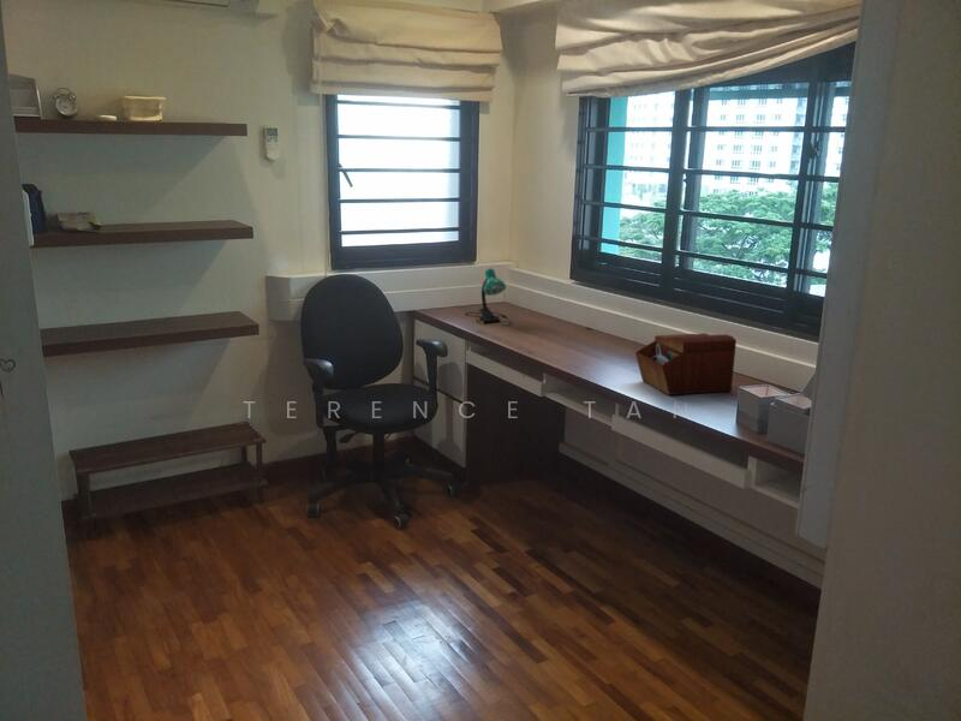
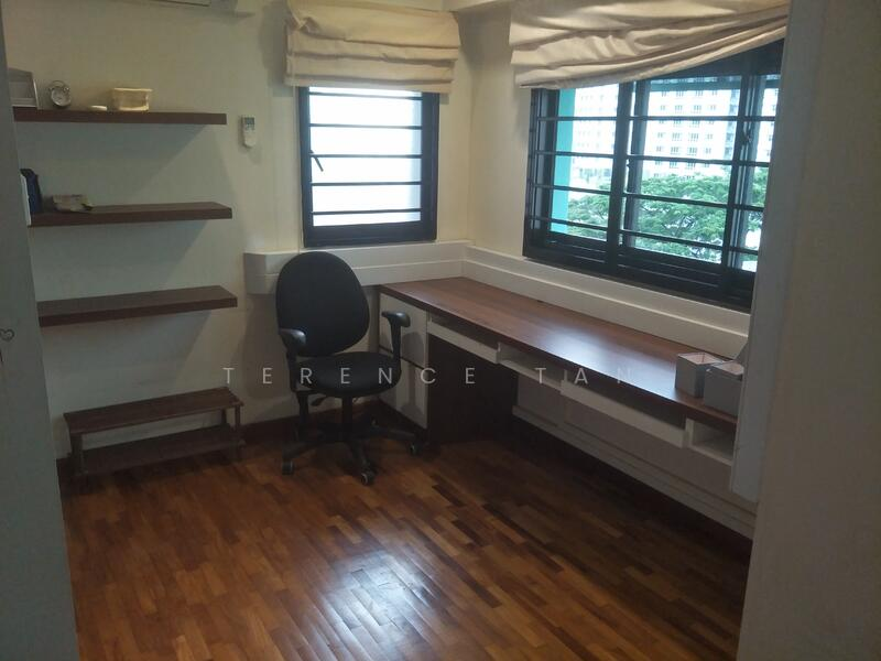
- desk lamp [464,267,513,327]
- sewing box [634,332,738,397]
